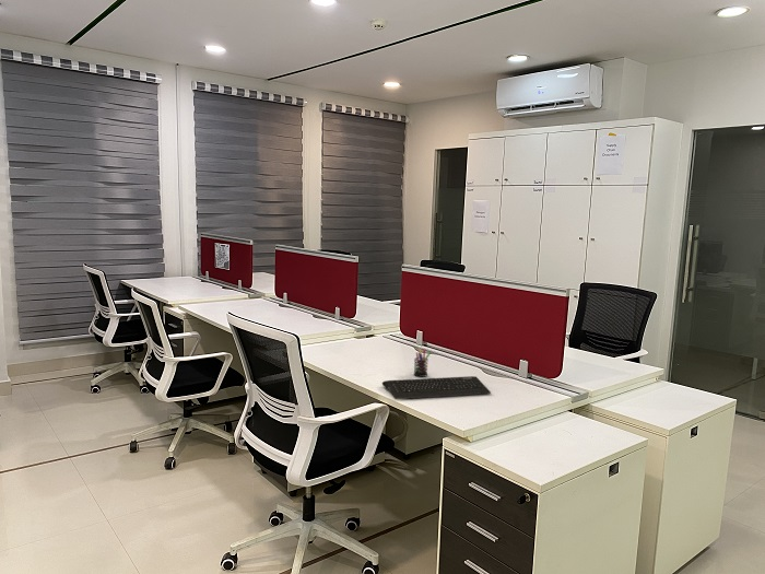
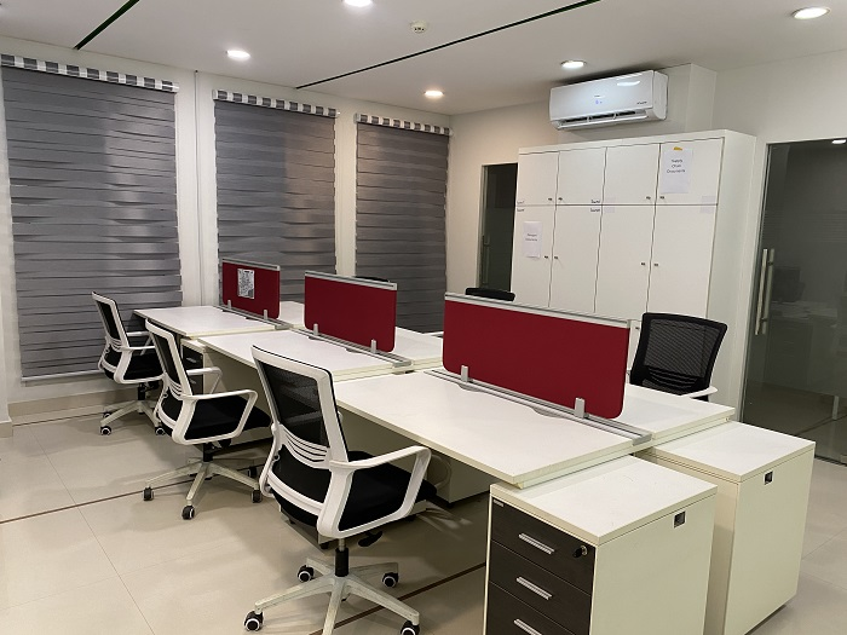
- keyboard [381,375,492,400]
- pen holder [413,348,433,378]
